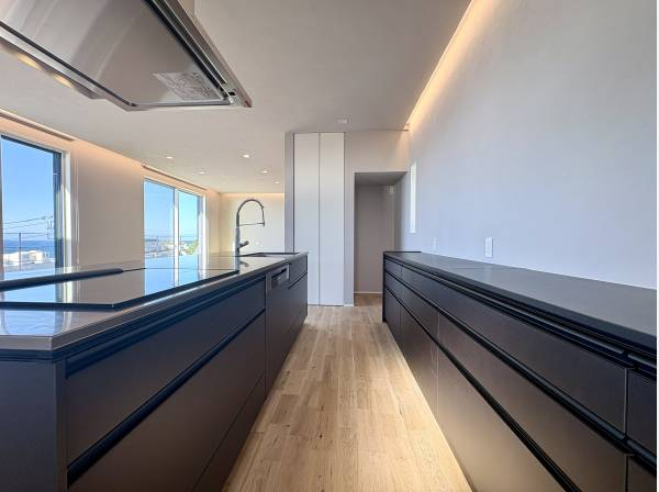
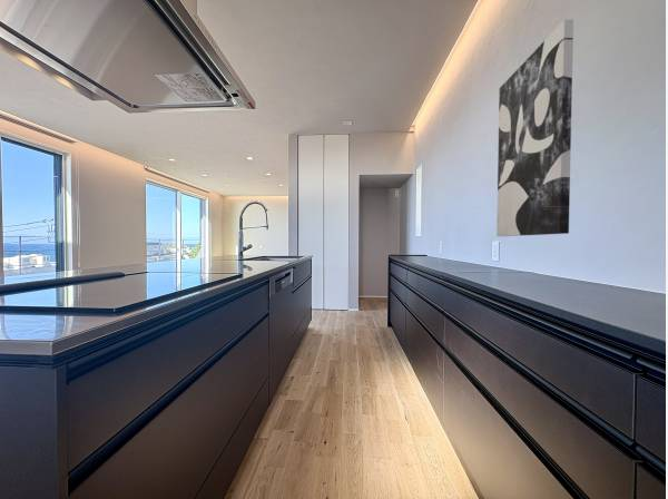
+ wall art [495,18,574,237]
